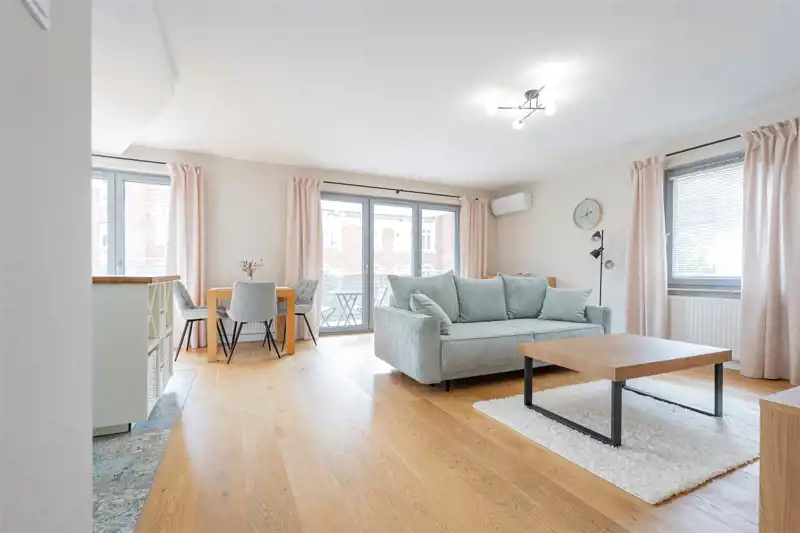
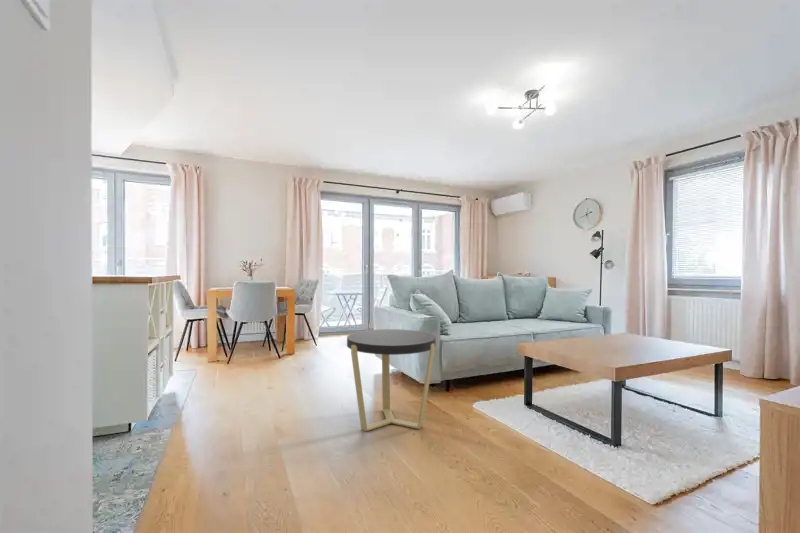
+ side table [346,328,437,433]
